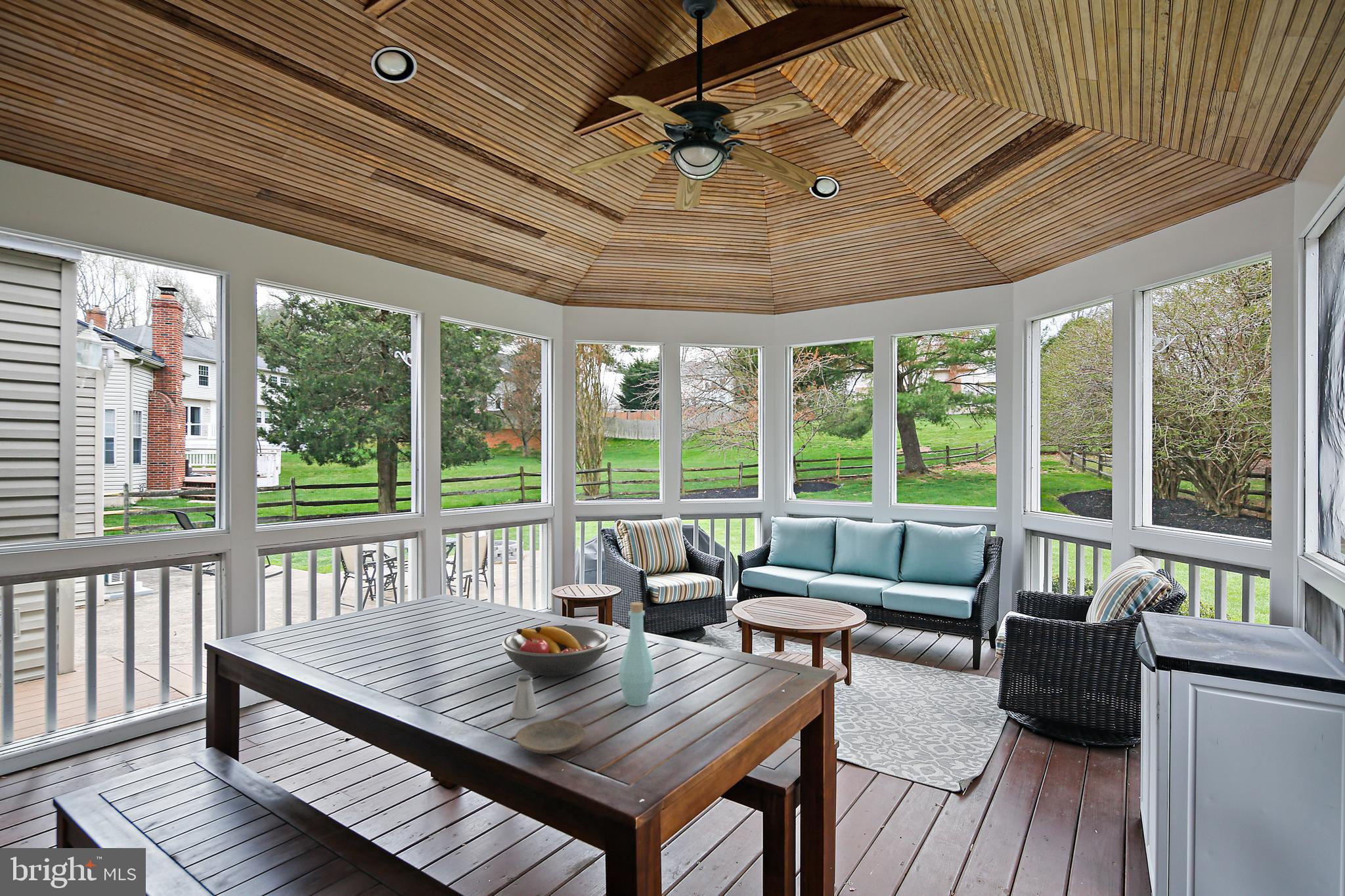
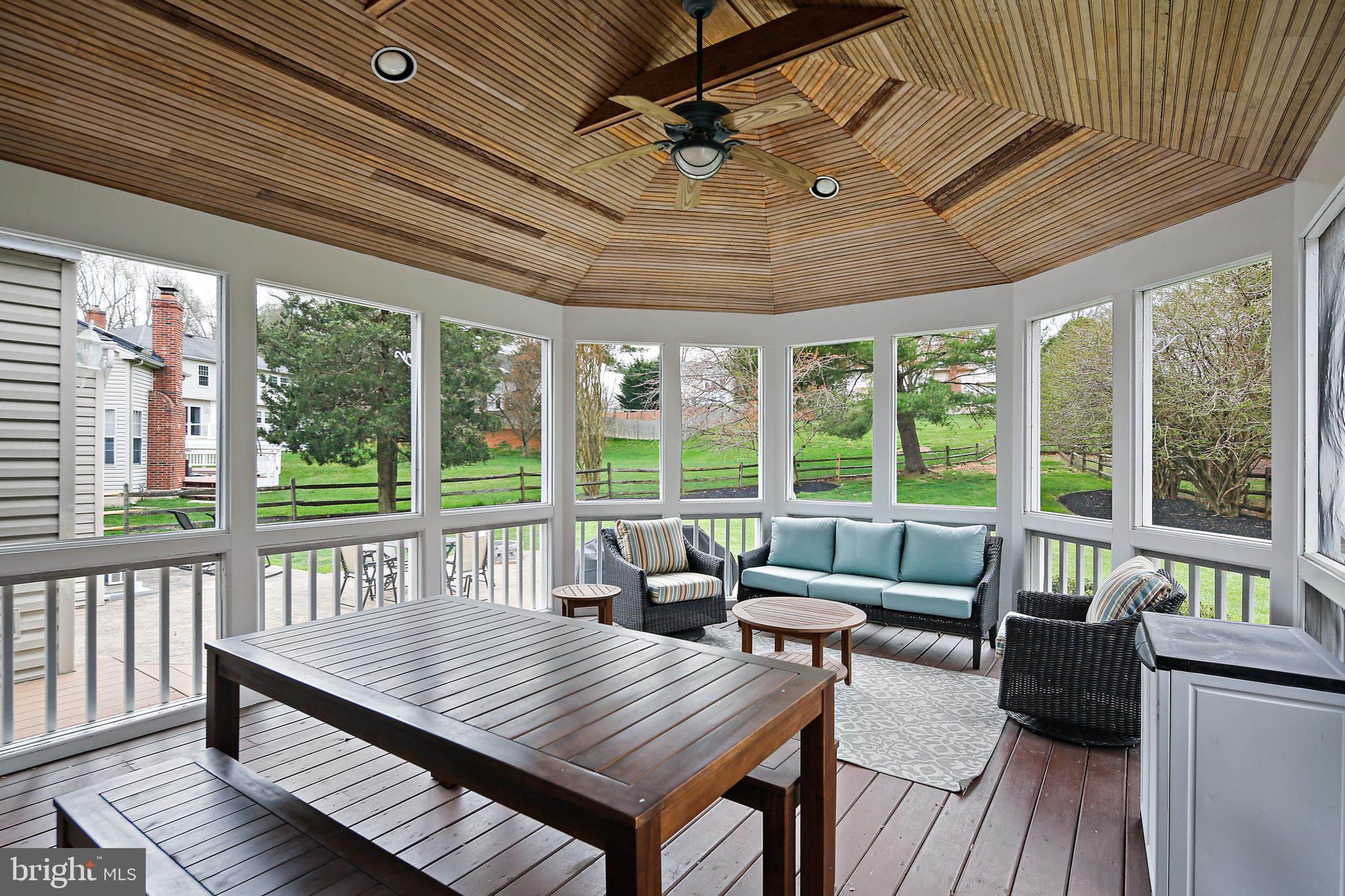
- plate [515,719,586,755]
- saltshaker [510,674,539,720]
- fruit bowl [501,625,611,677]
- bottle [618,601,655,707]
